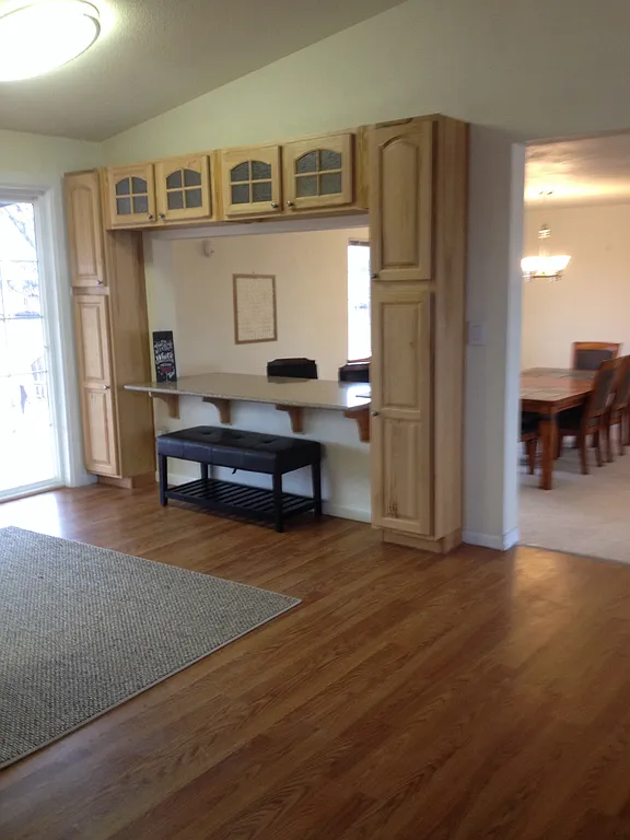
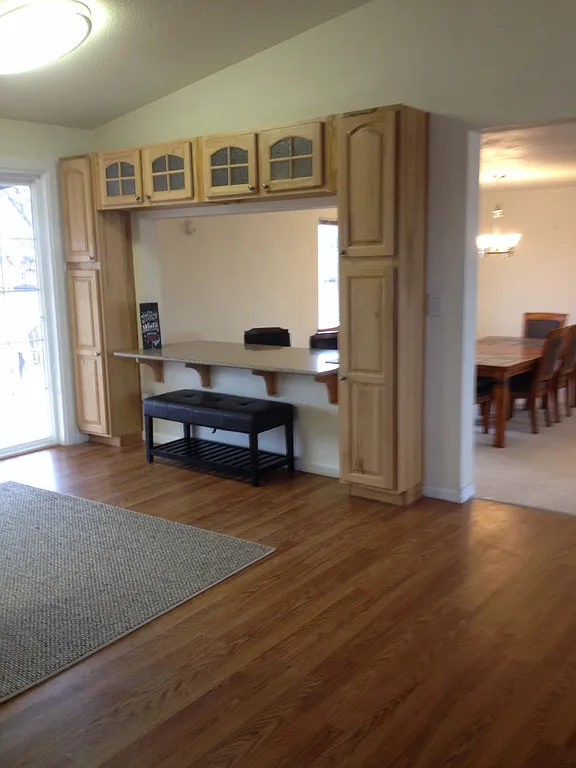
- wall art [231,271,279,346]
